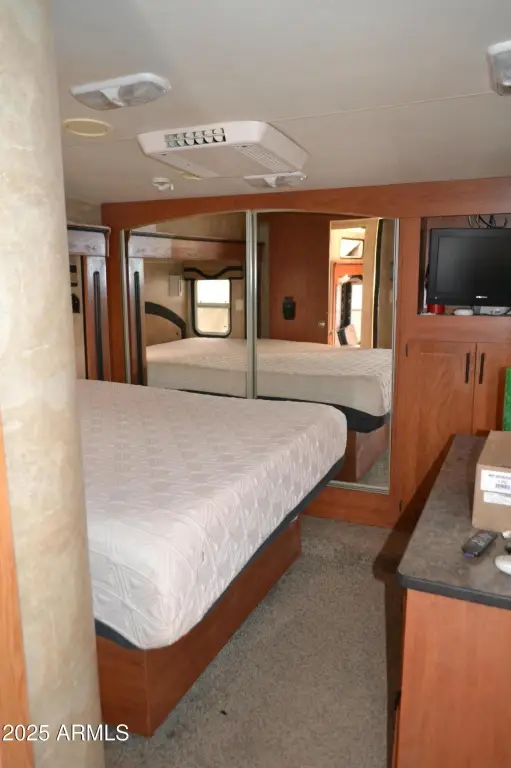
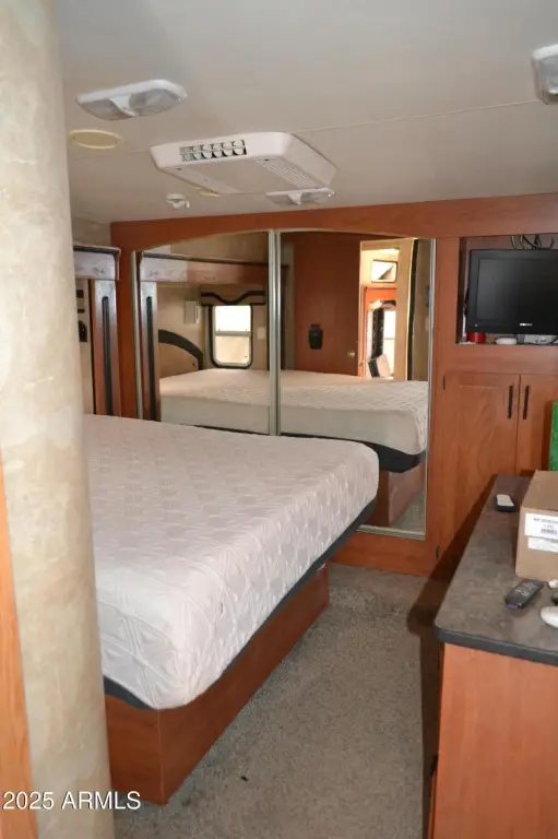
+ remote control [492,493,518,512]
